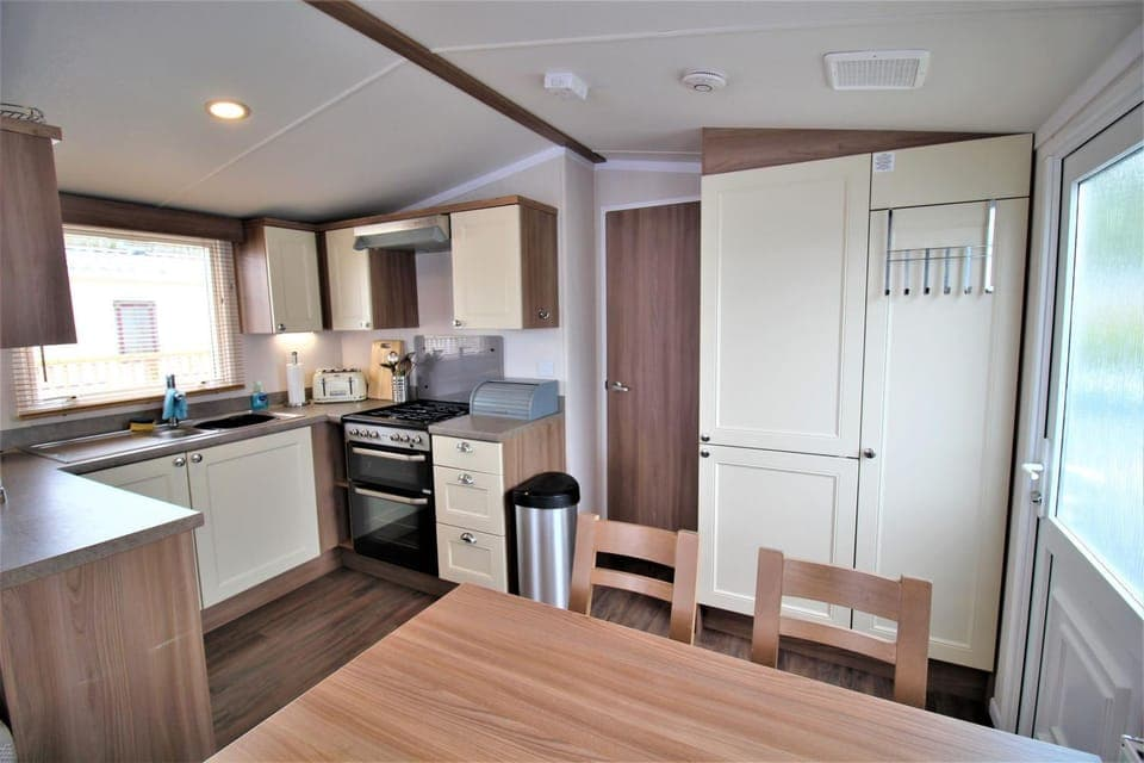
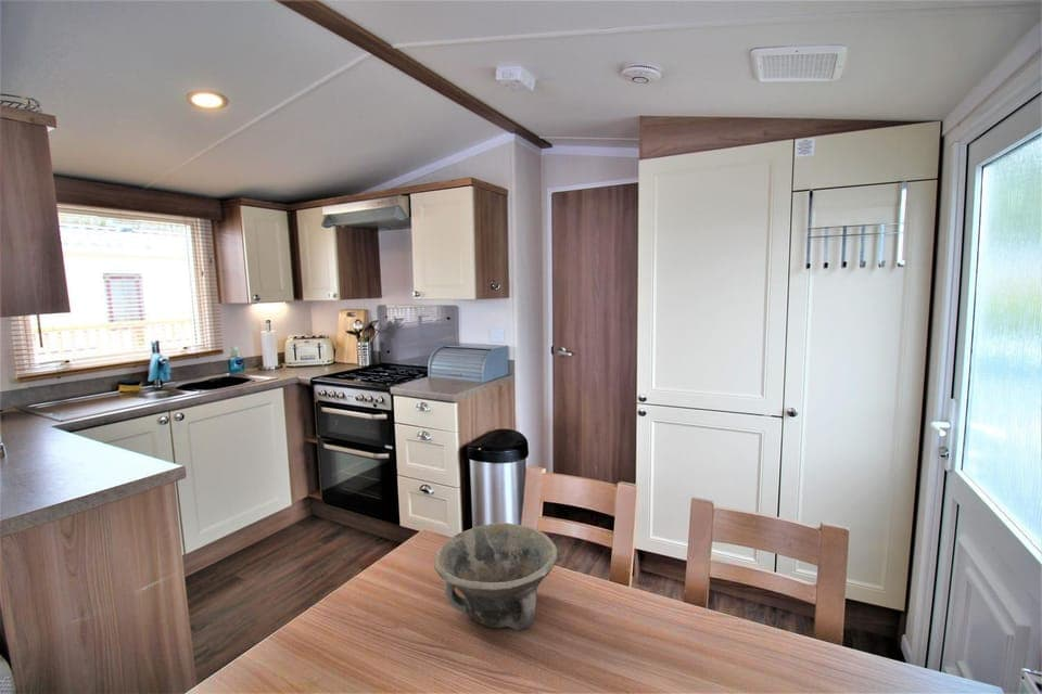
+ bowl [433,522,559,632]
